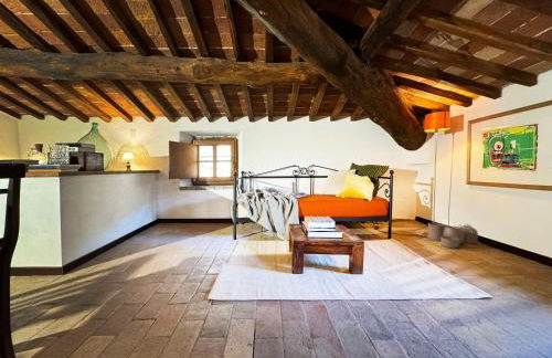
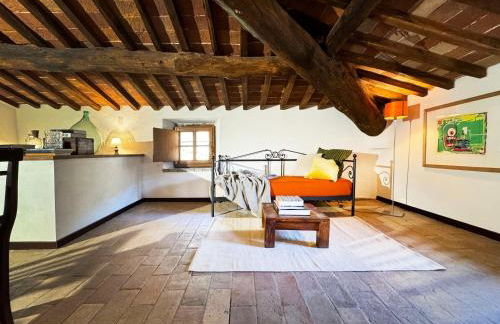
- woven basket [427,221,479,250]
